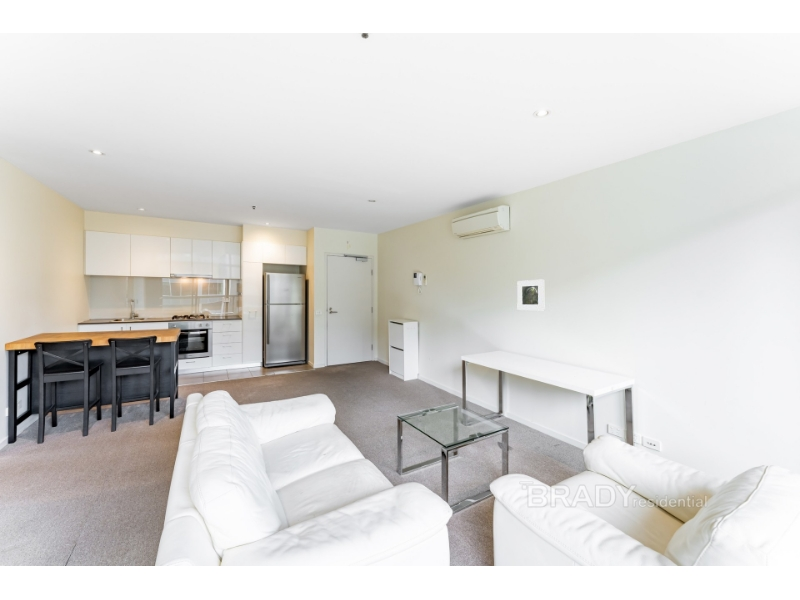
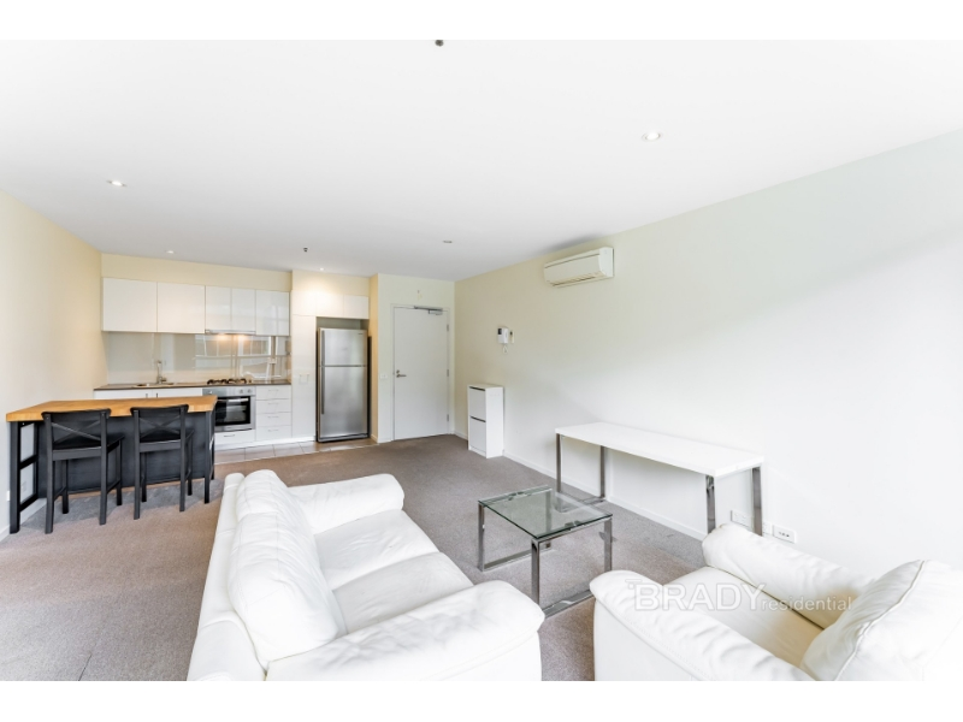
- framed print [516,278,546,311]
